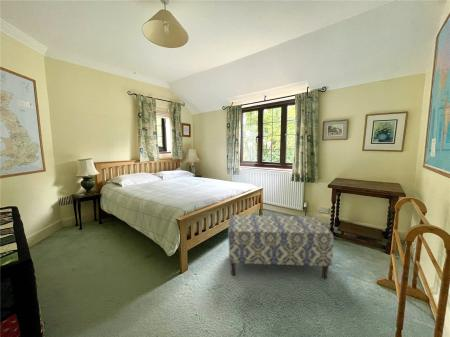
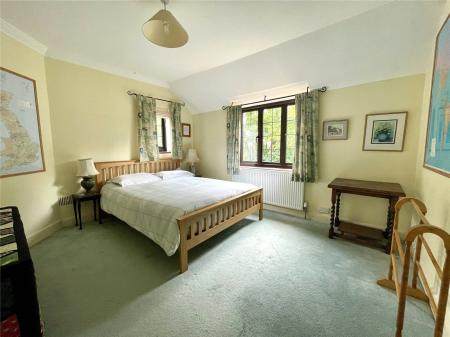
- bench [227,214,335,279]
